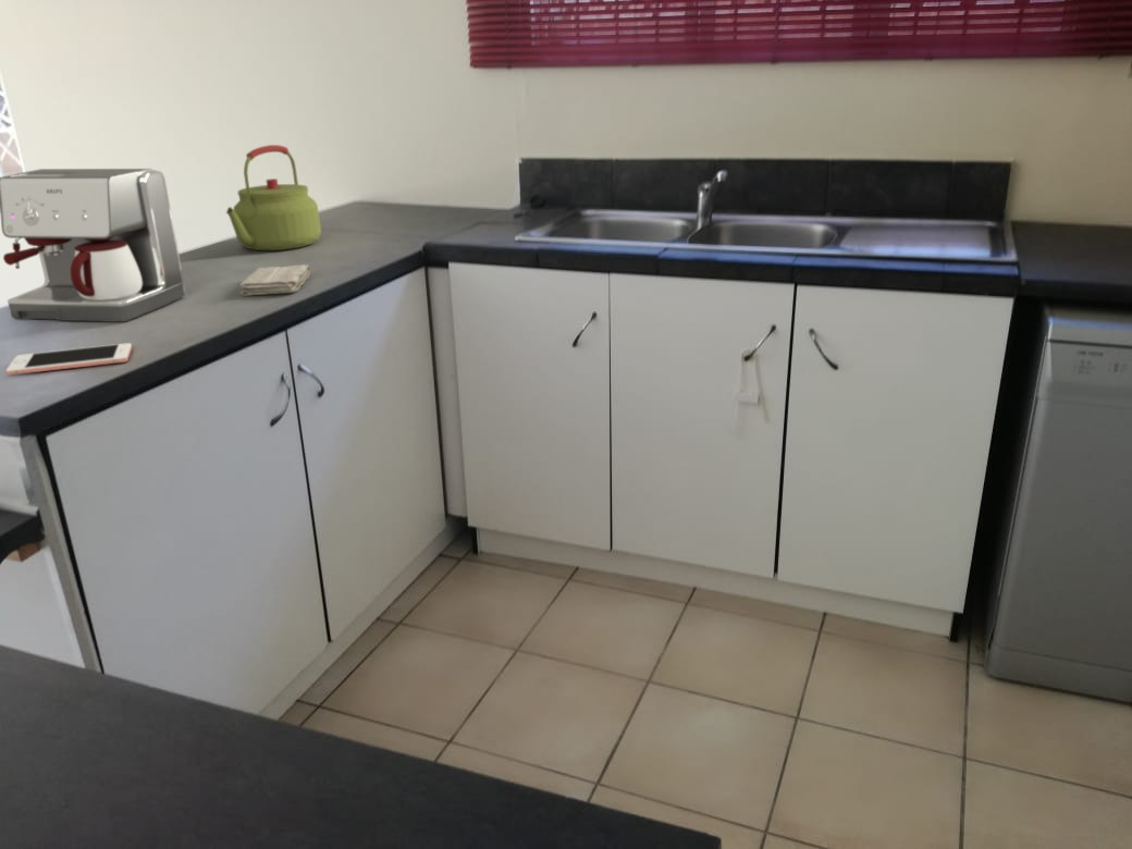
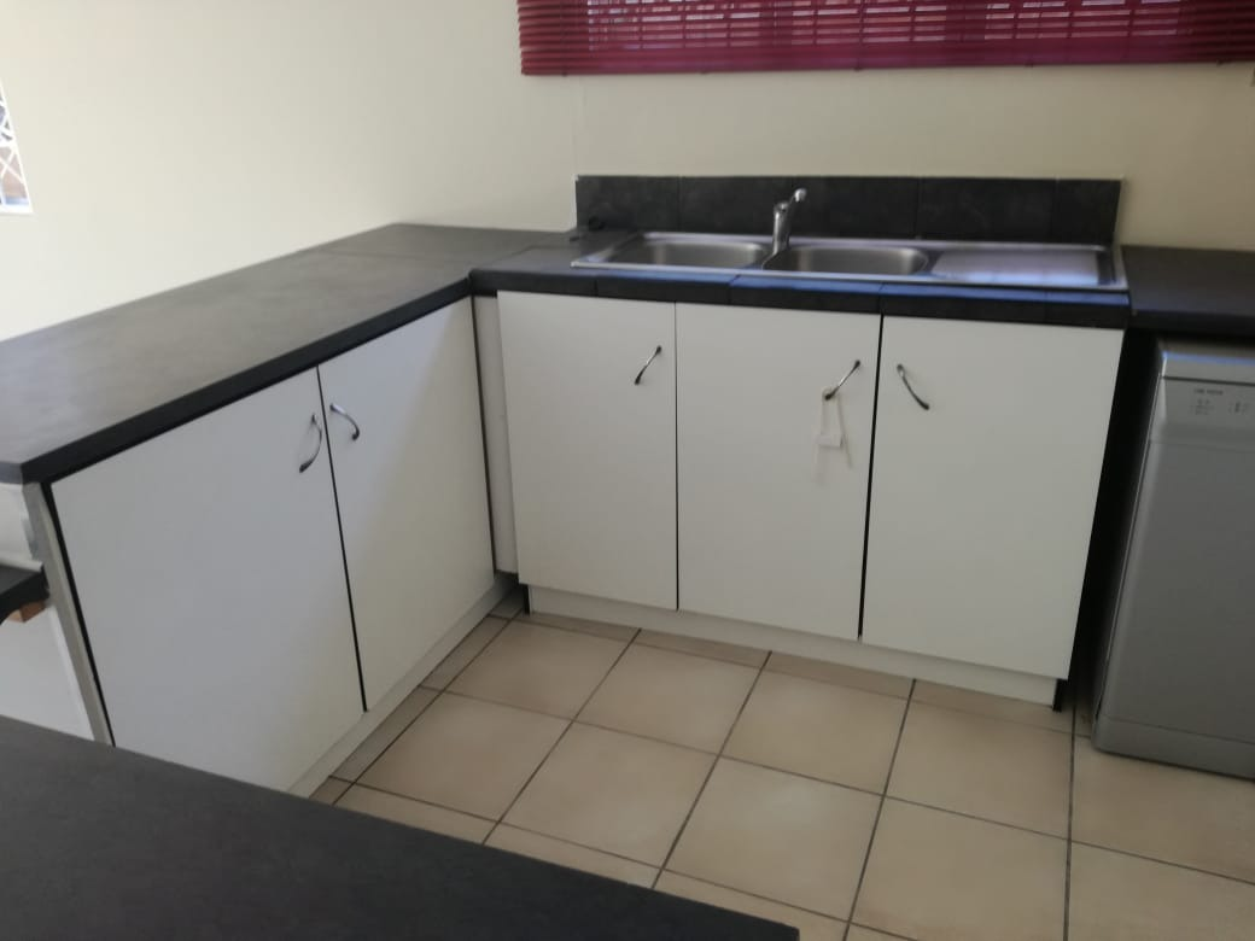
- cell phone [5,342,133,377]
- coffee maker [0,168,186,323]
- kettle [225,144,322,251]
- washcloth [238,263,311,297]
